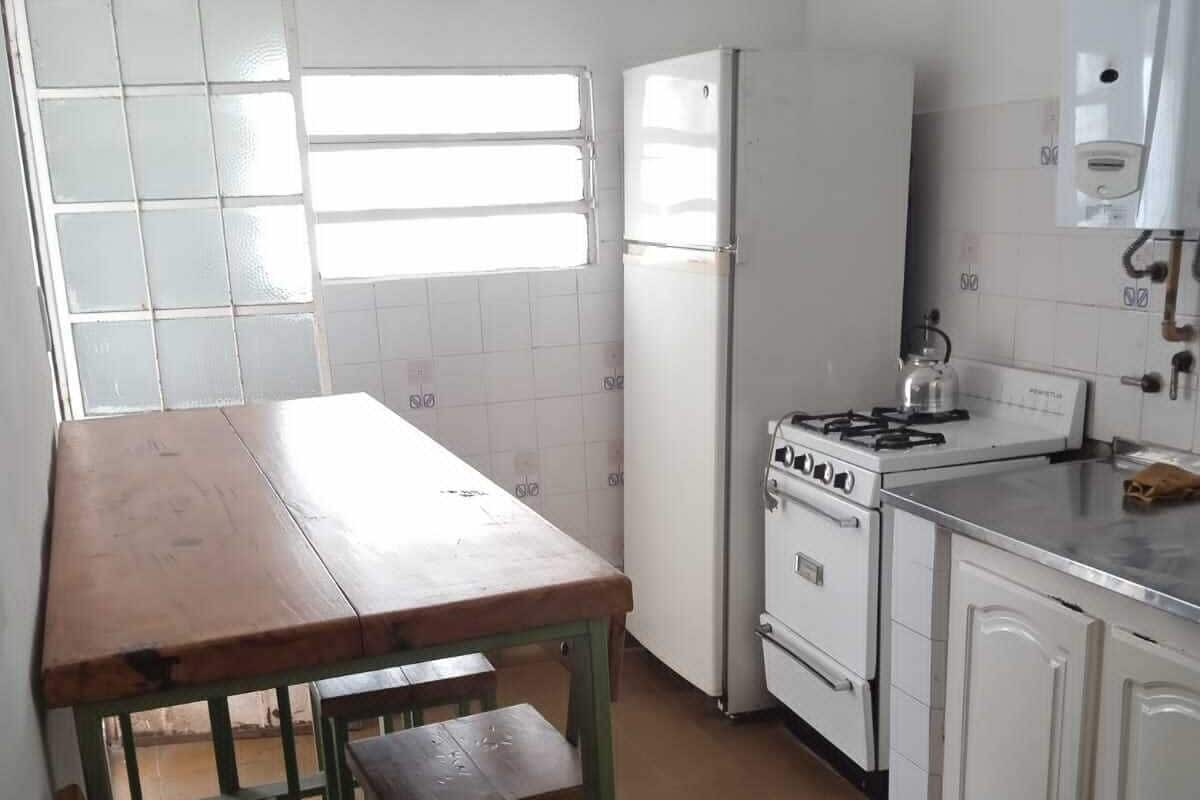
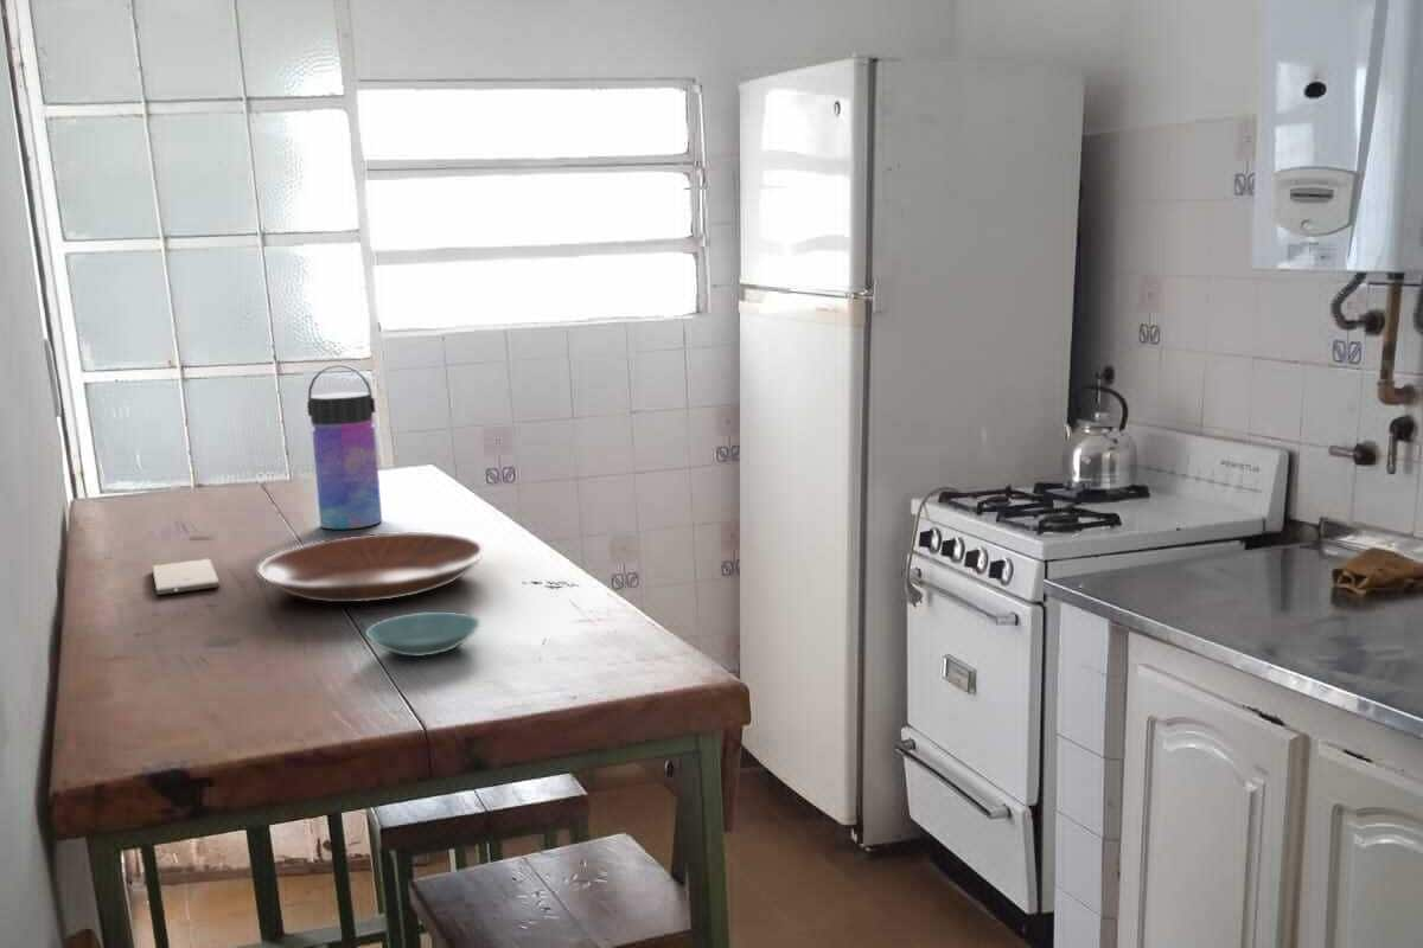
+ smartphone [151,558,221,596]
+ water bottle [306,364,383,530]
+ saucer [364,610,481,658]
+ bowl [257,531,487,603]
